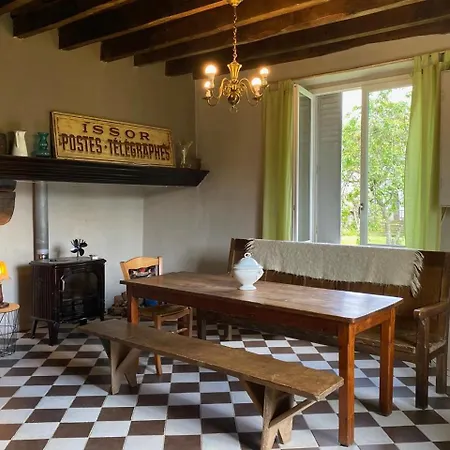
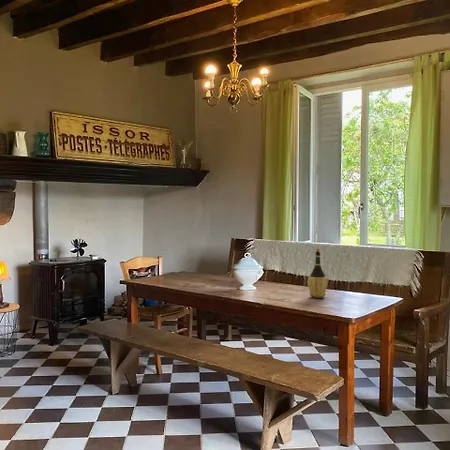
+ wine bottle [307,247,329,299]
